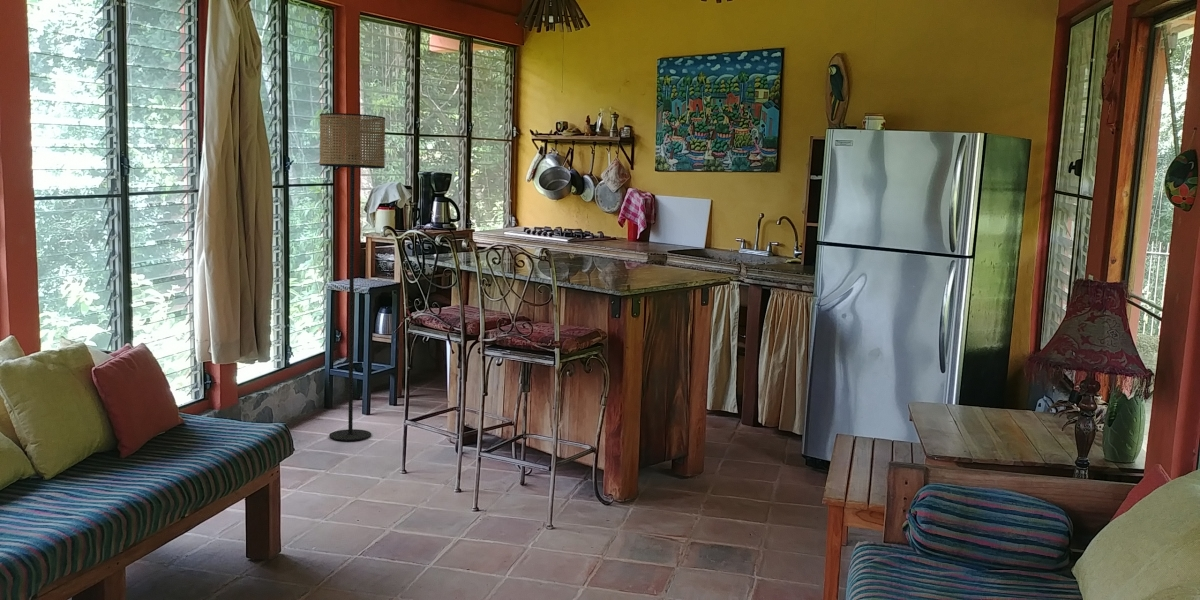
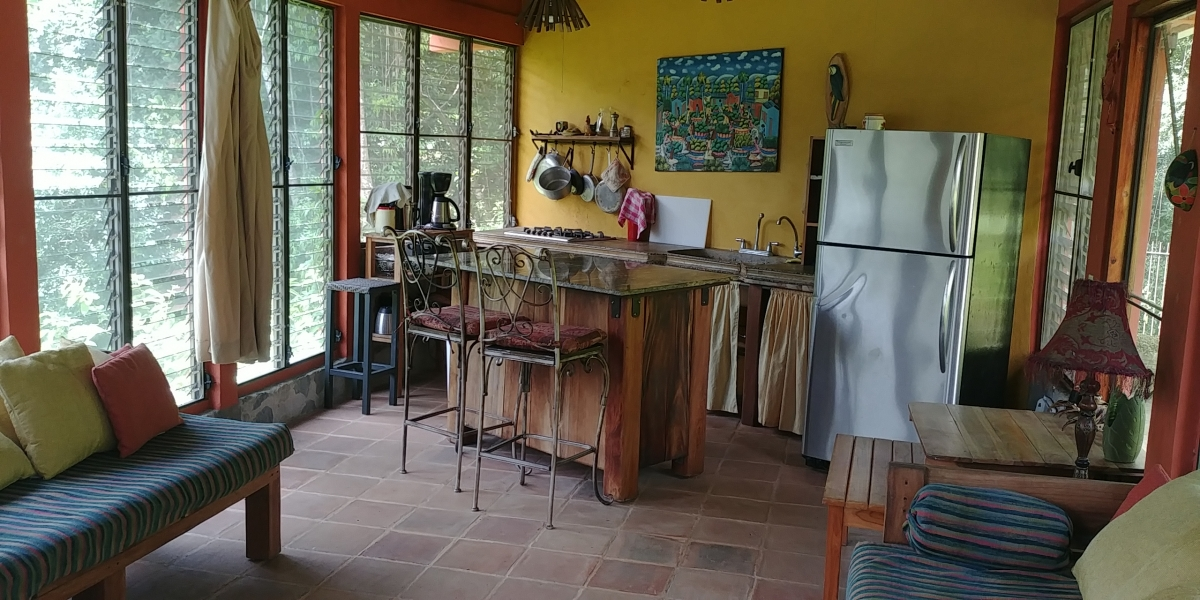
- floor lamp [319,112,386,442]
